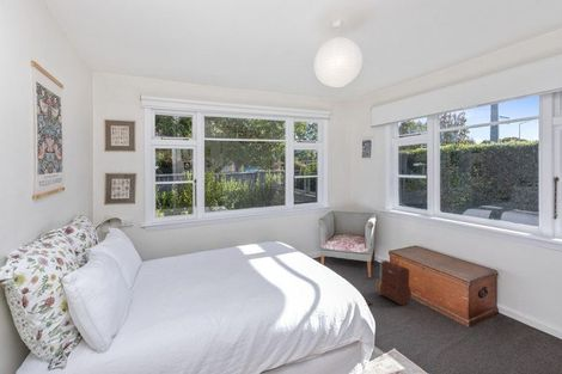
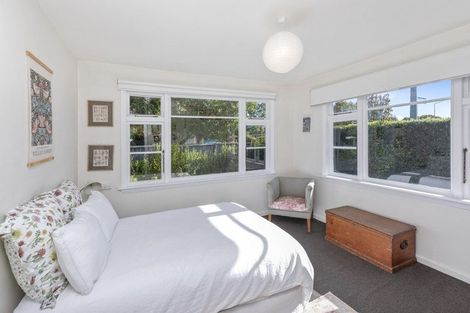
- backpack [365,259,413,306]
